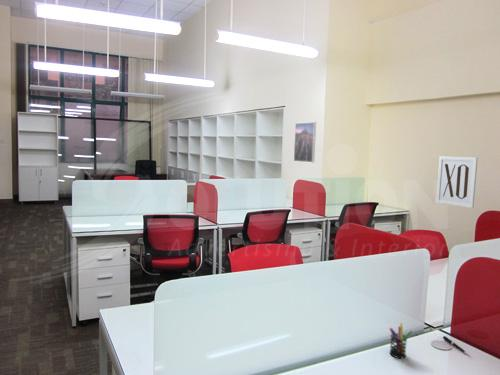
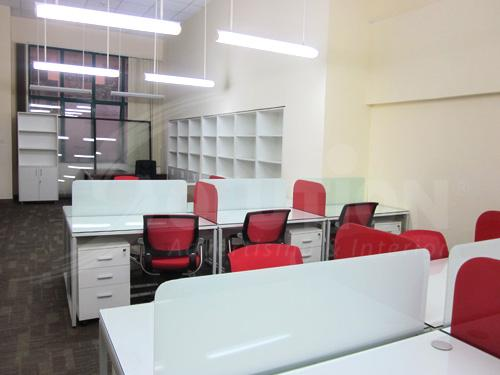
- pen [442,335,469,355]
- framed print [293,121,317,163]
- pen holder [388,322,413,359]
- wall art [435,155,479,209]
